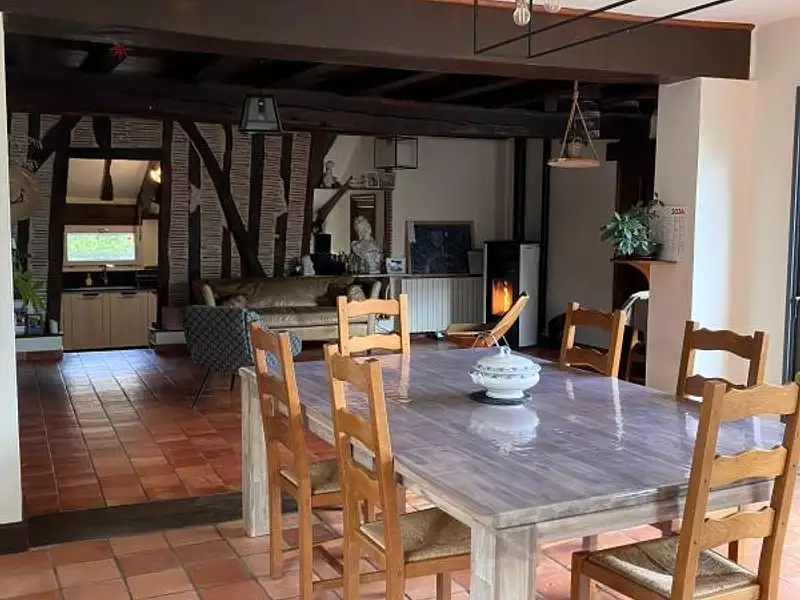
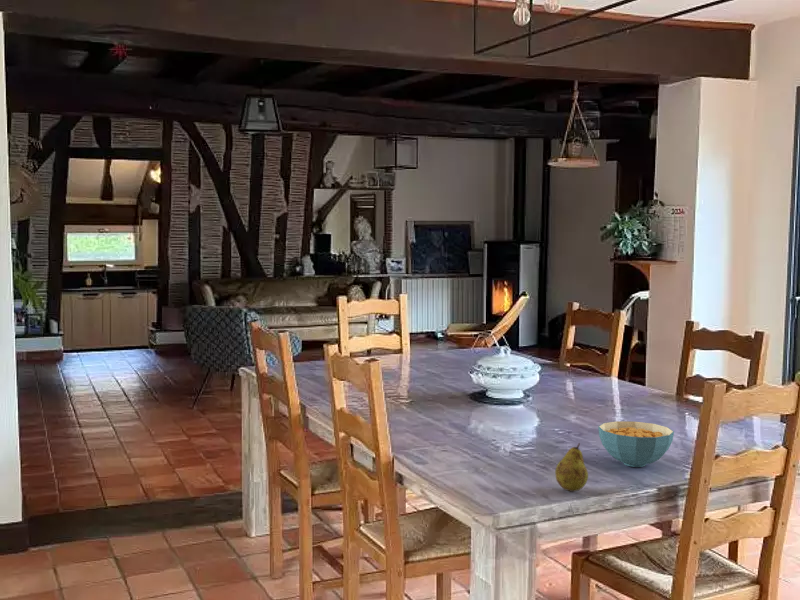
+ cereal bowl [597,420,675,468]
+ fruit [554,442,589,493]
